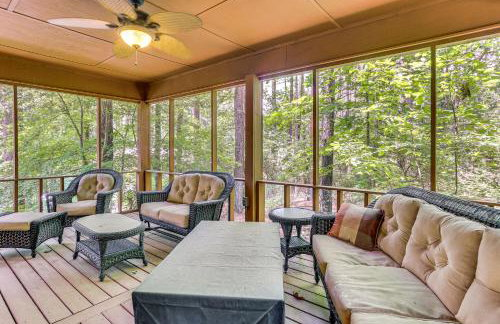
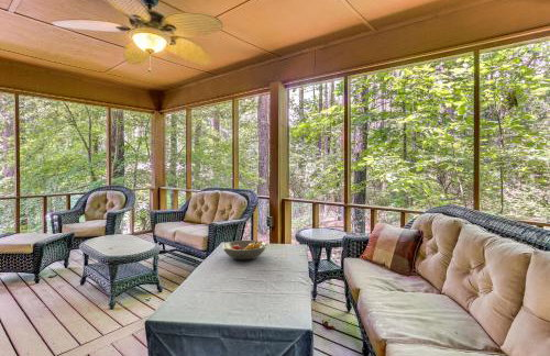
+ fruit bowl [221,240,267,260]
